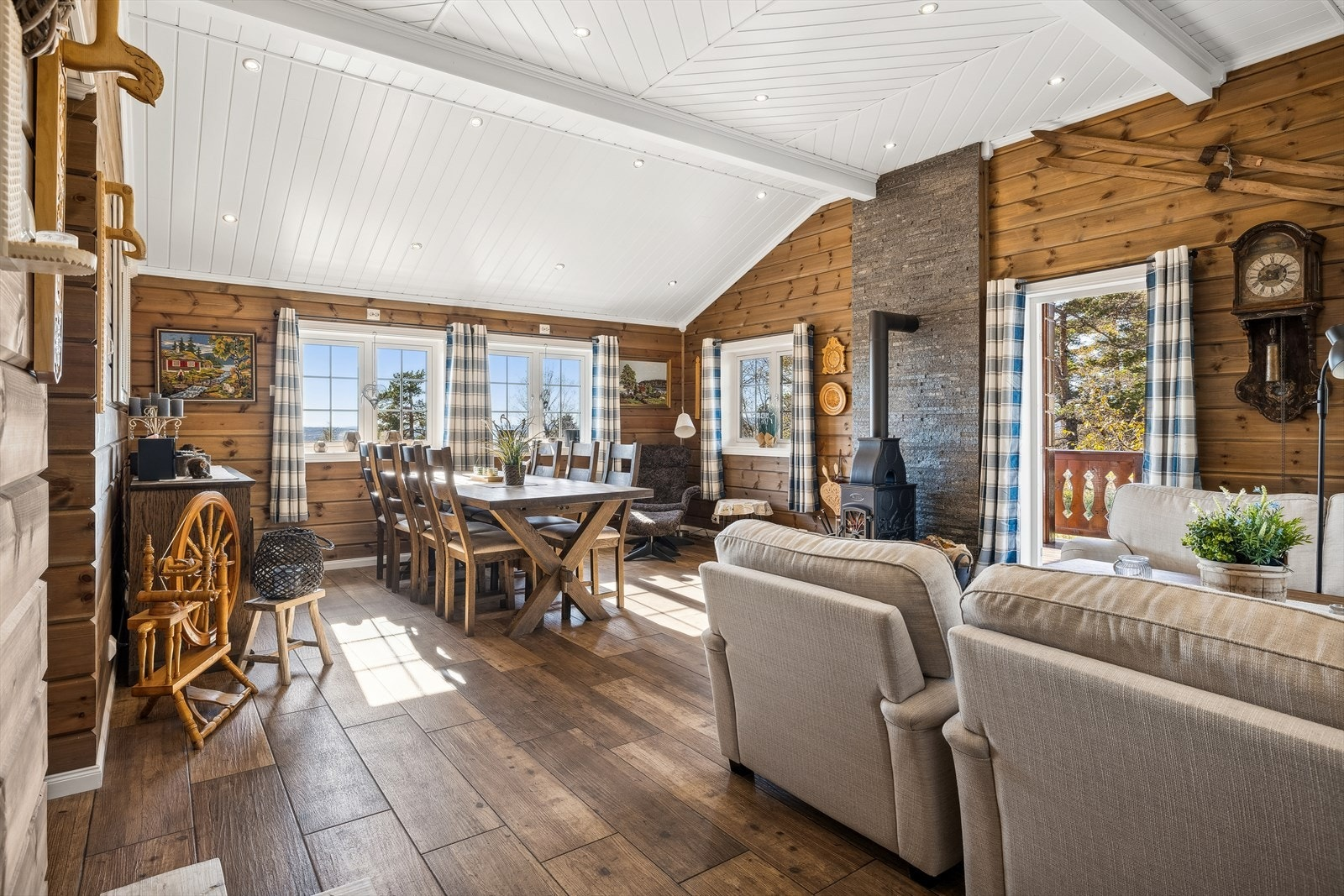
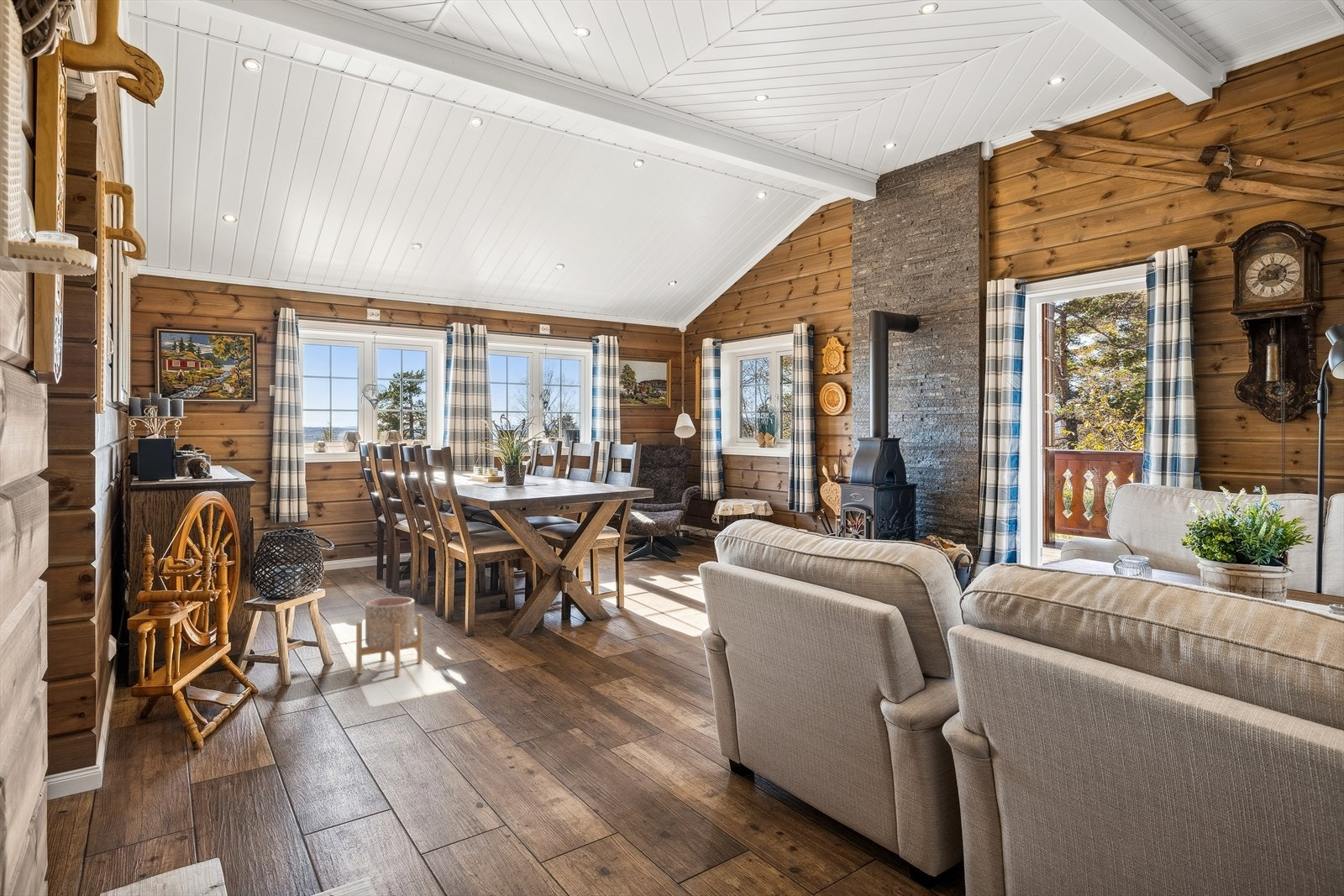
+ planter [355,596,423,677]
